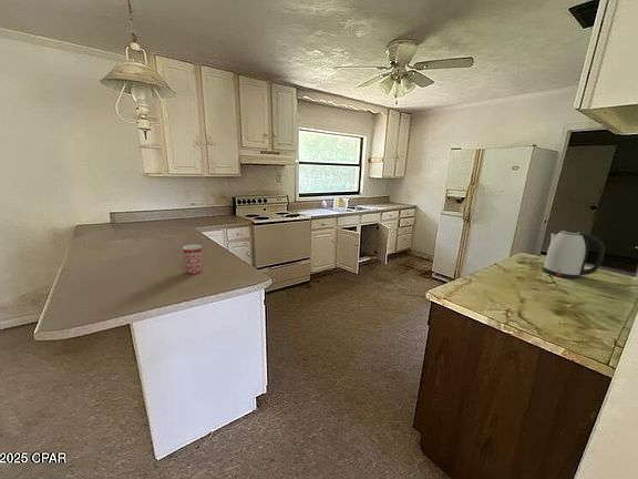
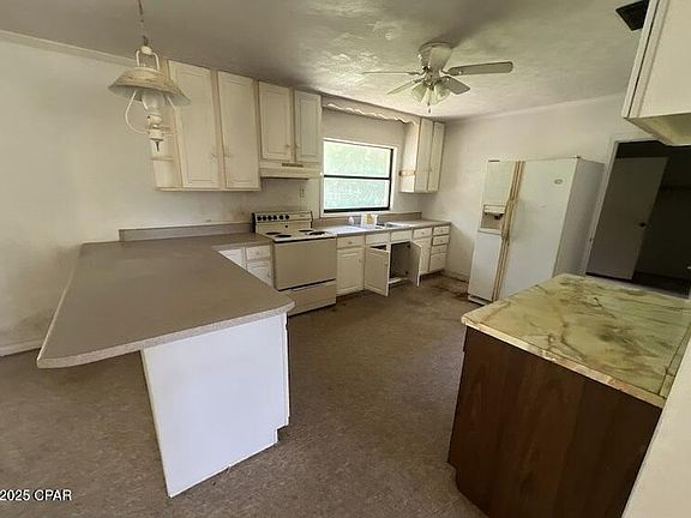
- mug [182,244,203,275]
- kettle [543,228,606,279]
